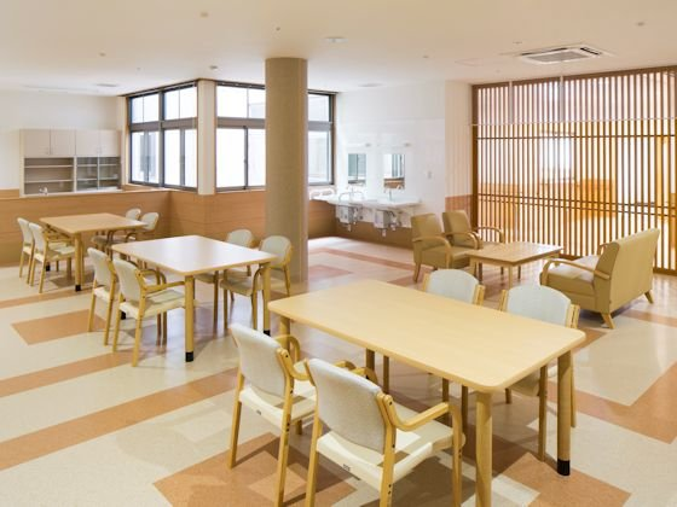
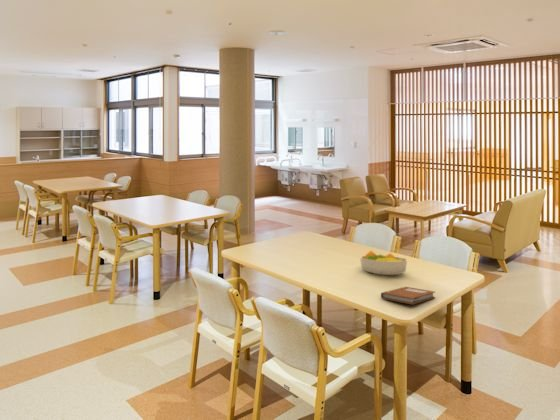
+ fruit bowl [359,250,408,276]
+ notebook [380,286,436,305]
